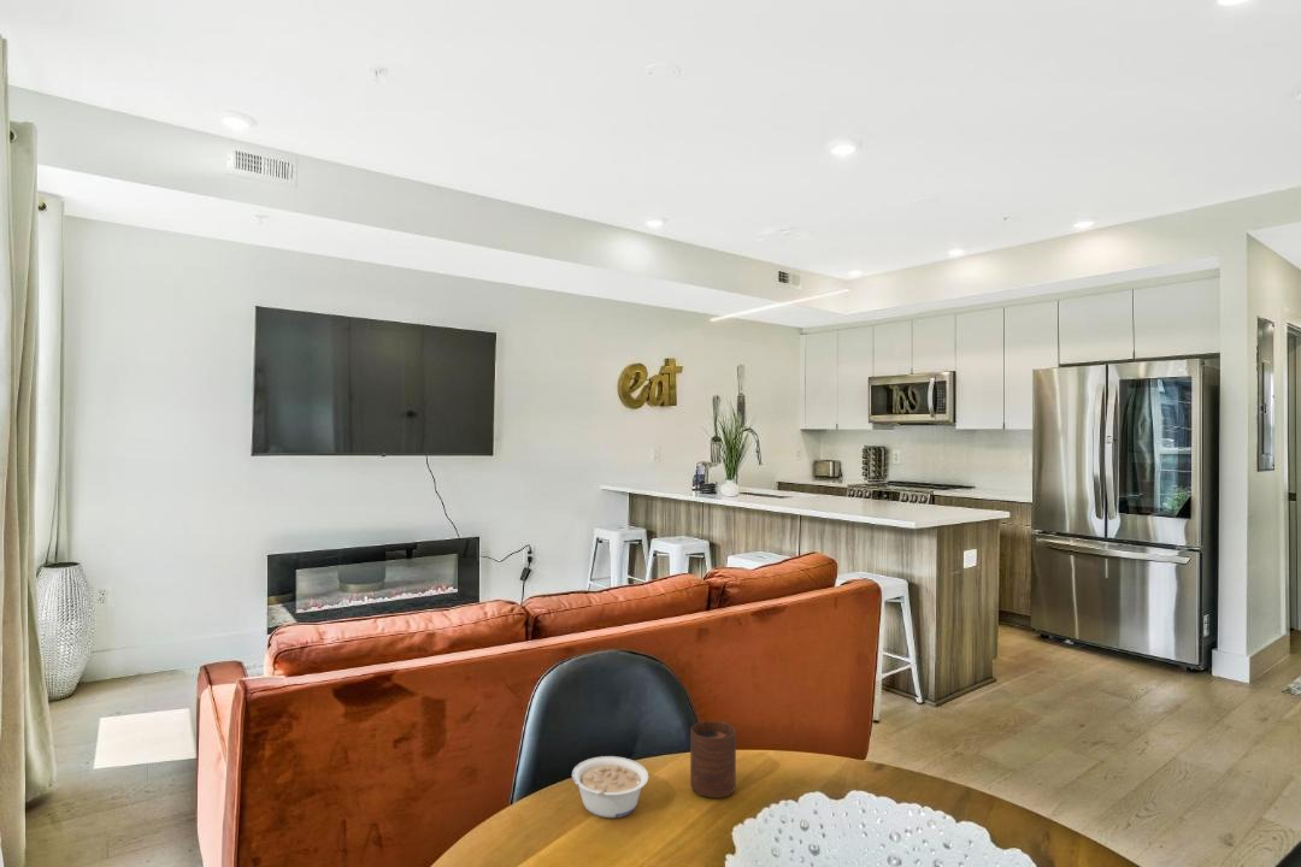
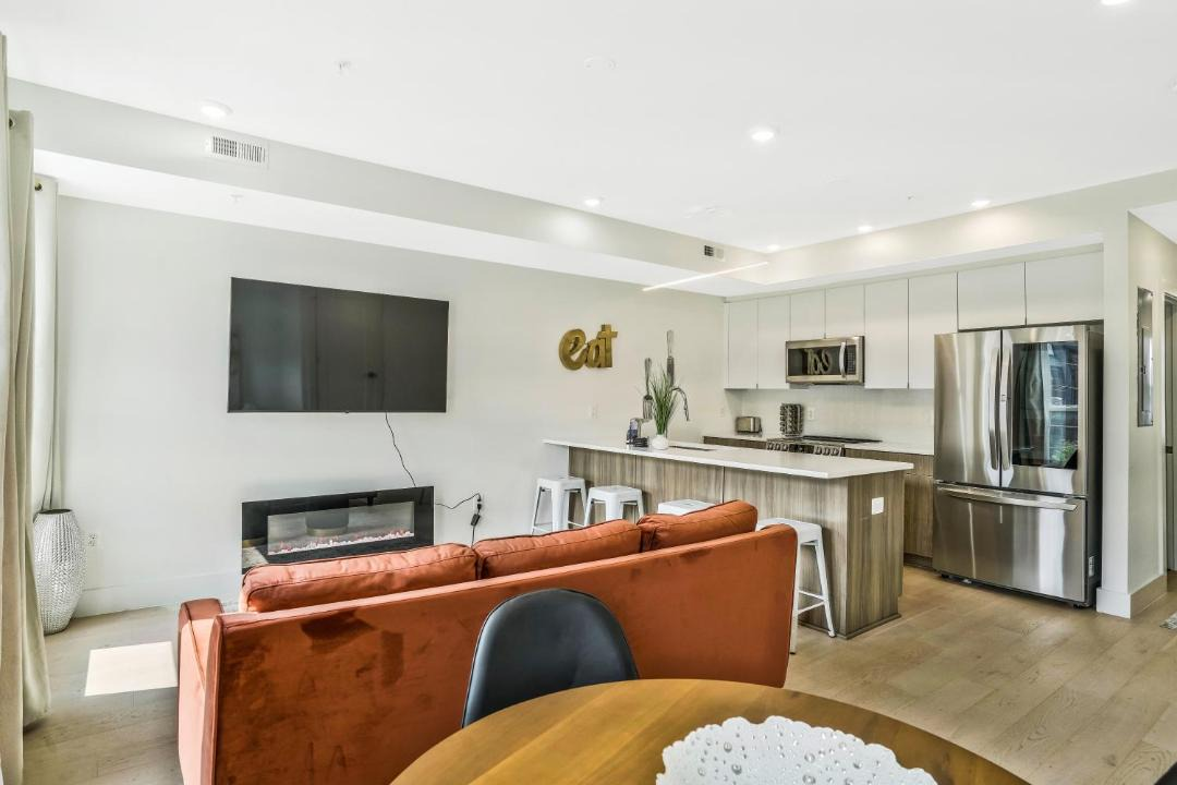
- legume [571,755,649,819]
- cup [689,720,737,798]
